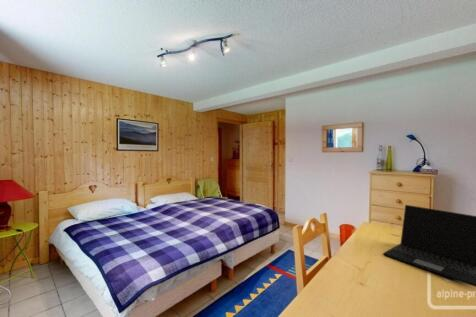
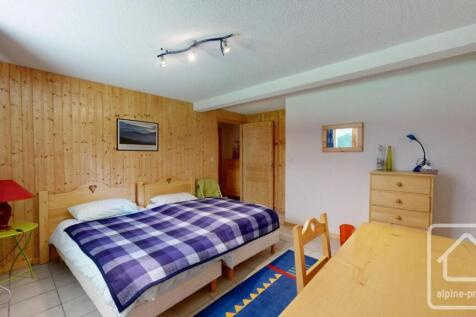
- laptop [382,204,476,288]
